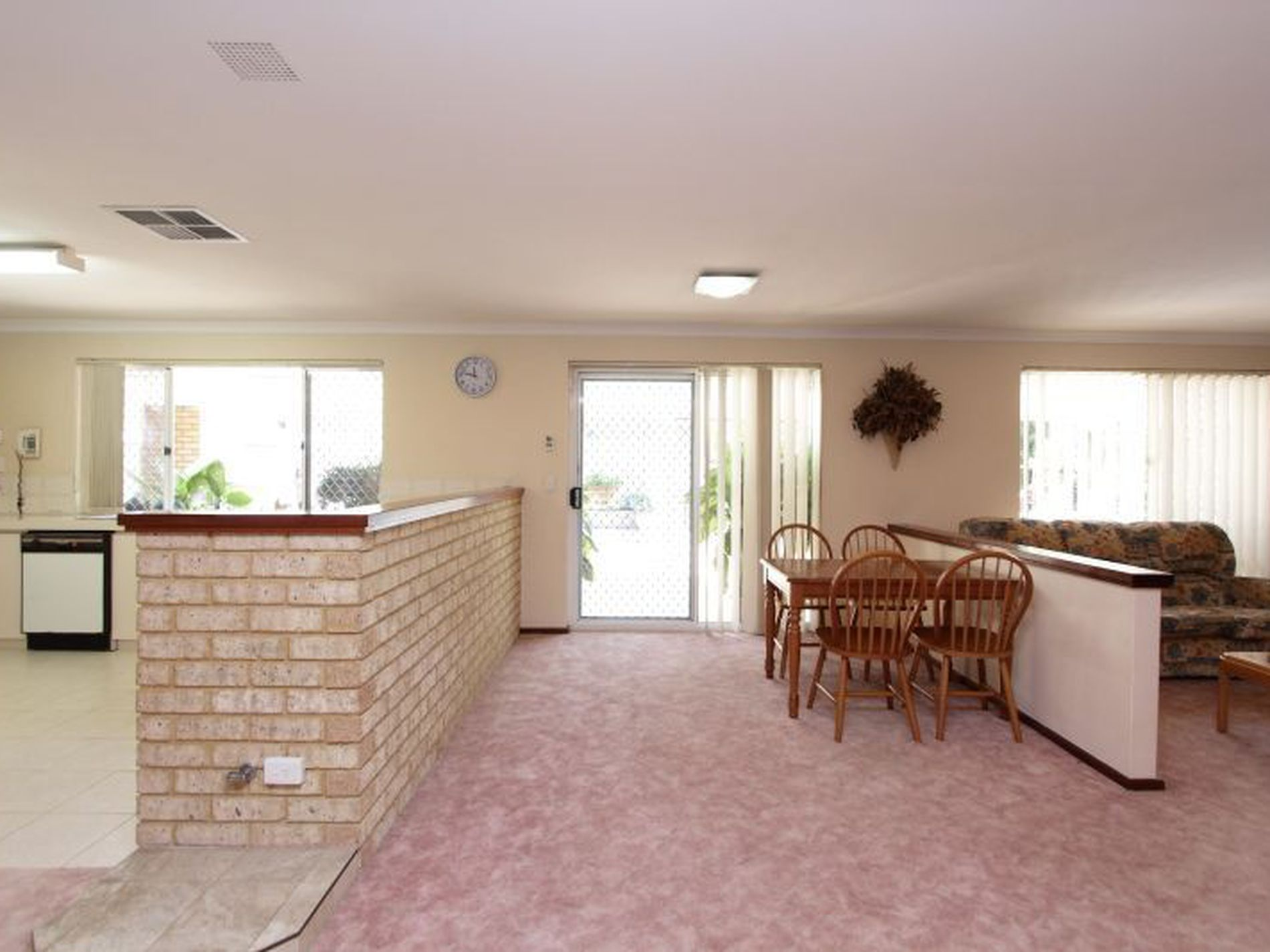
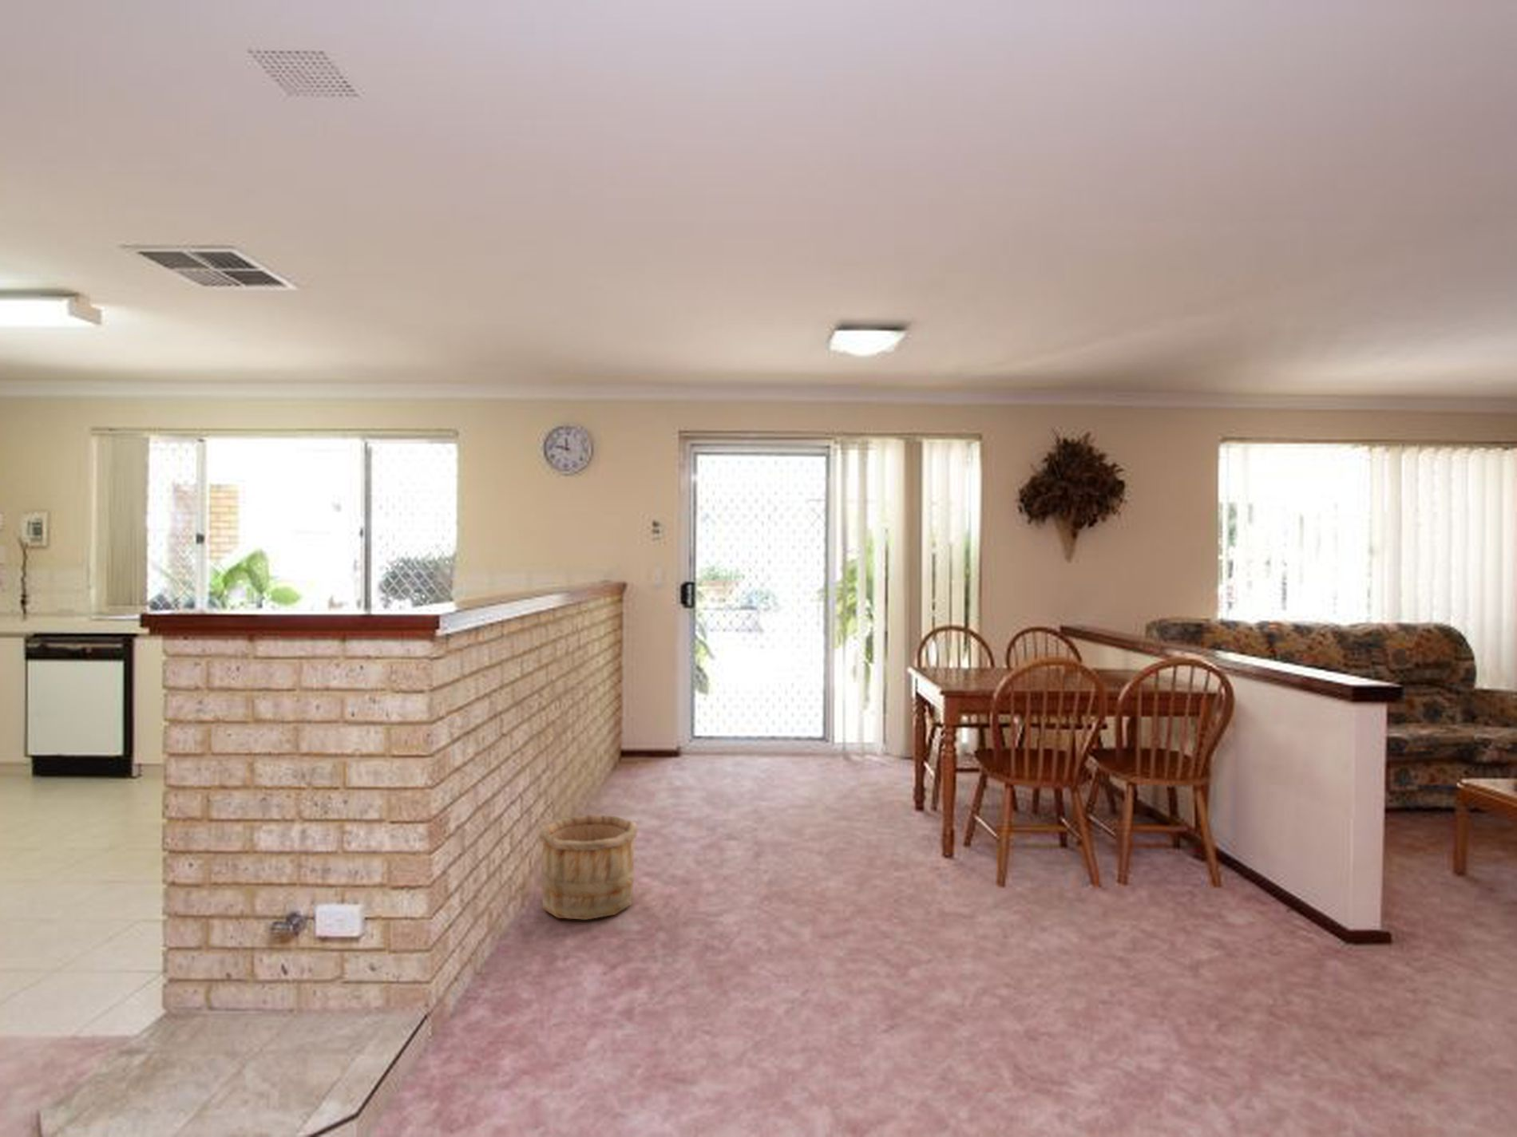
+ wooden bucket [539,813,638,921]
